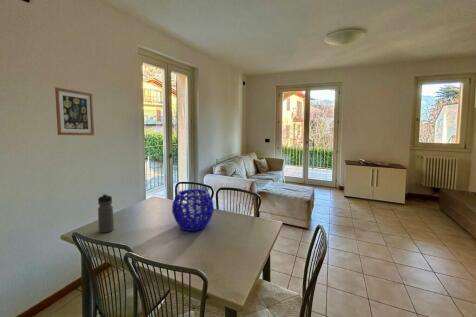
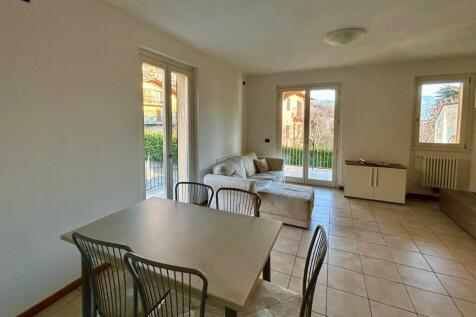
- water bottle [97,193,115,233]
- decorative bowl [171,188,215,232]
- wall art [54,86,95,136]
